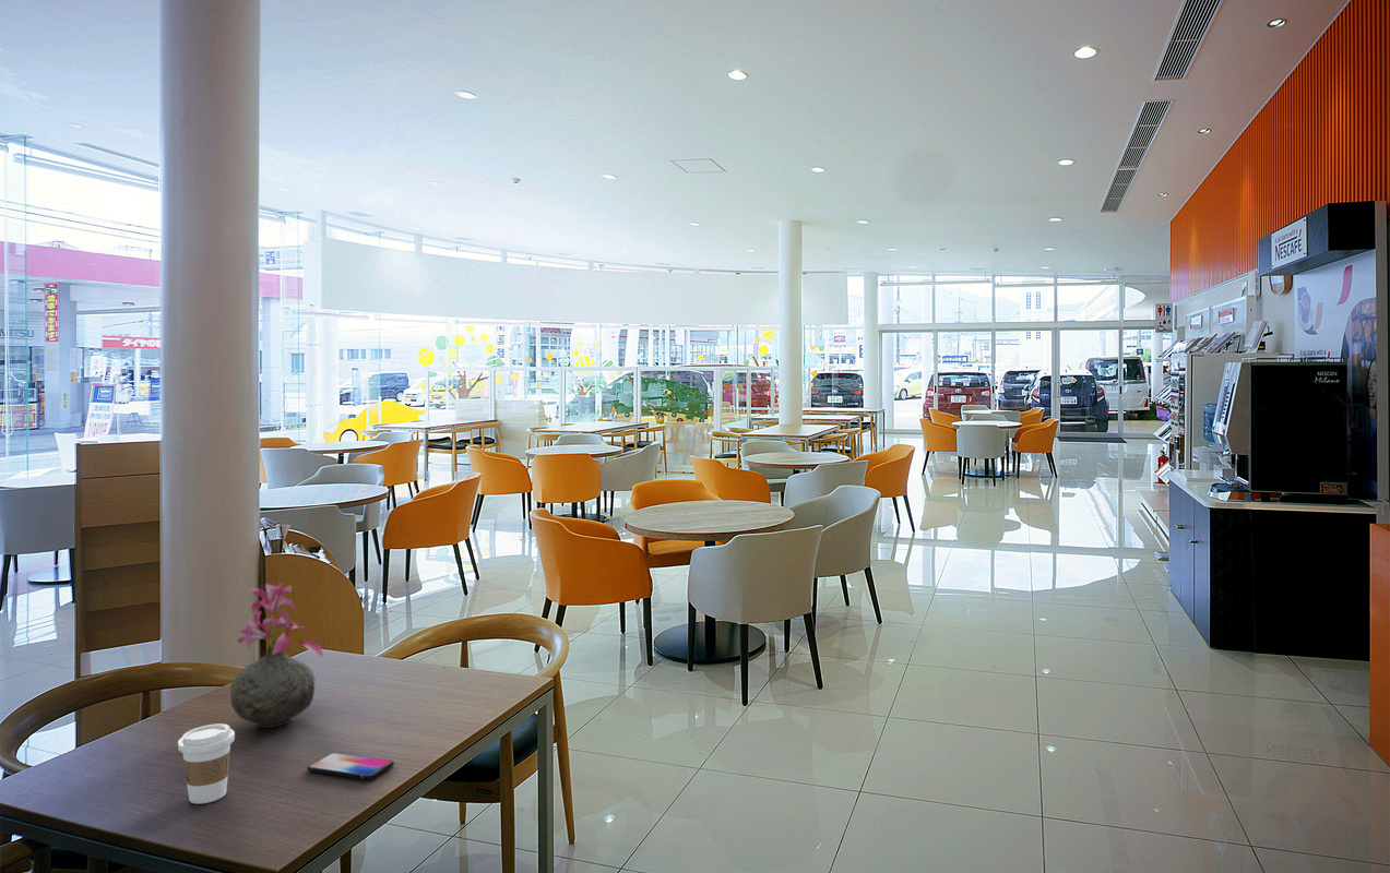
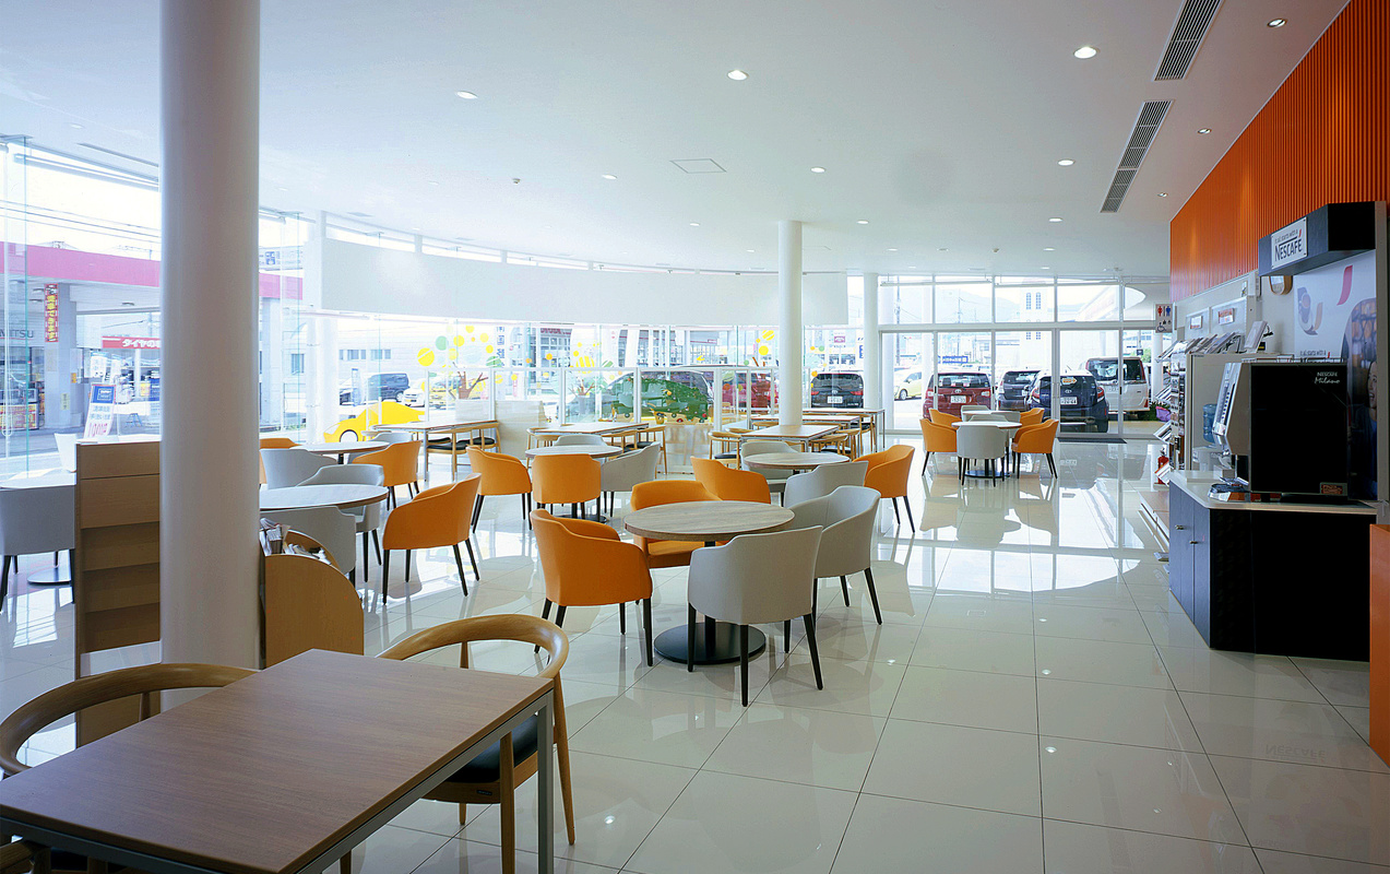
- coffee cup [177,722,236,804]
- smartphone [307,752,395,780]
- vase [229,583,324,729]
